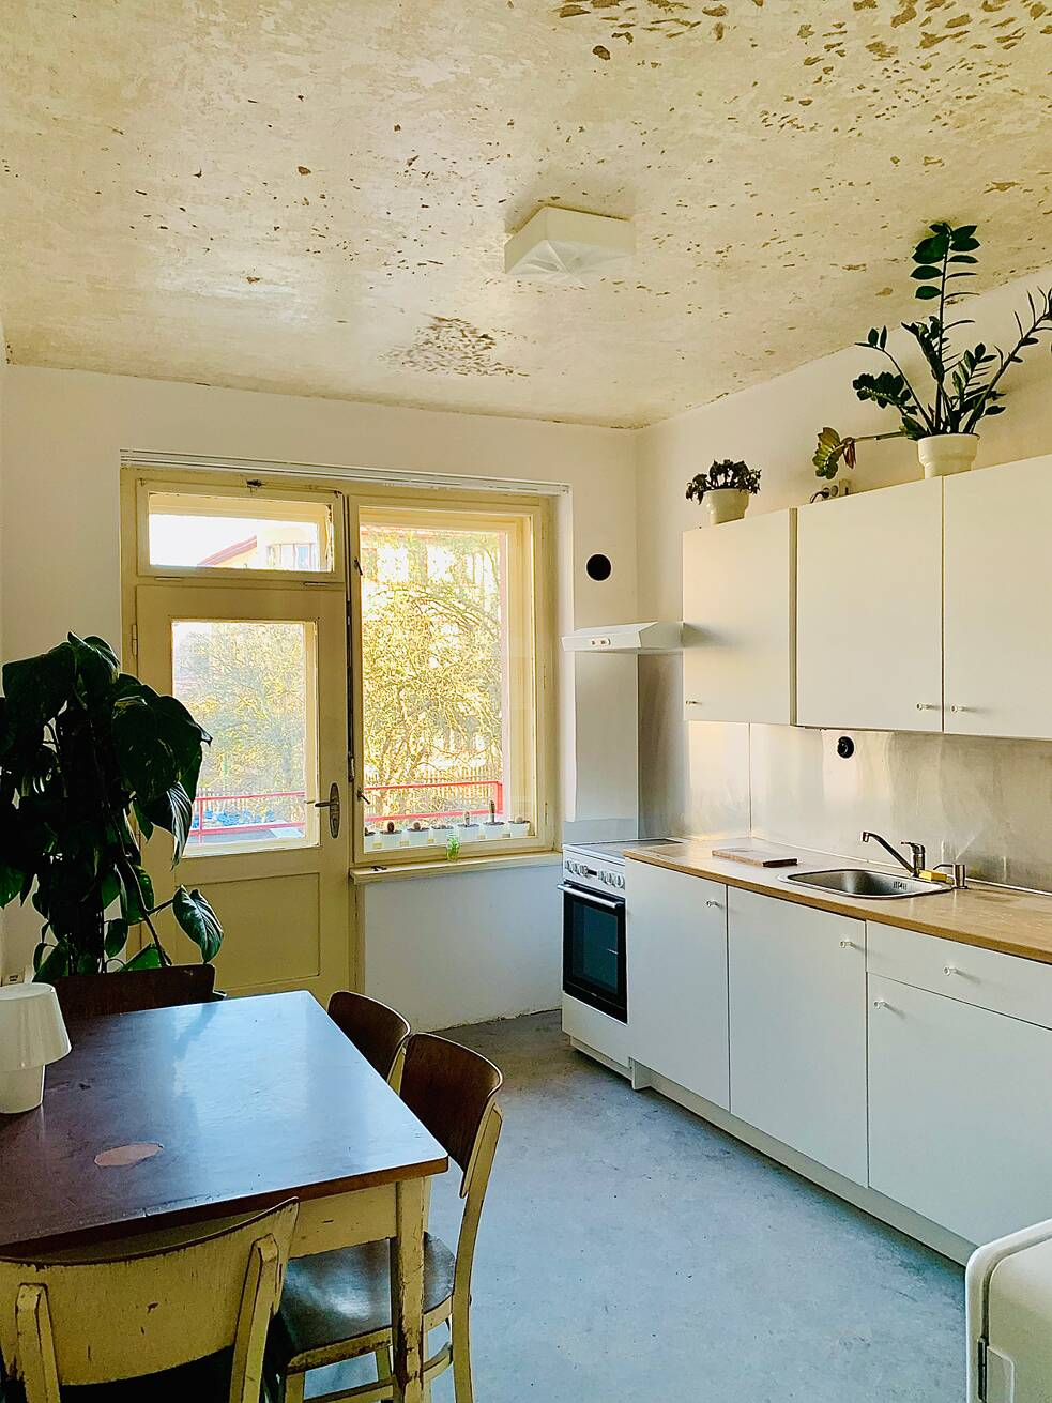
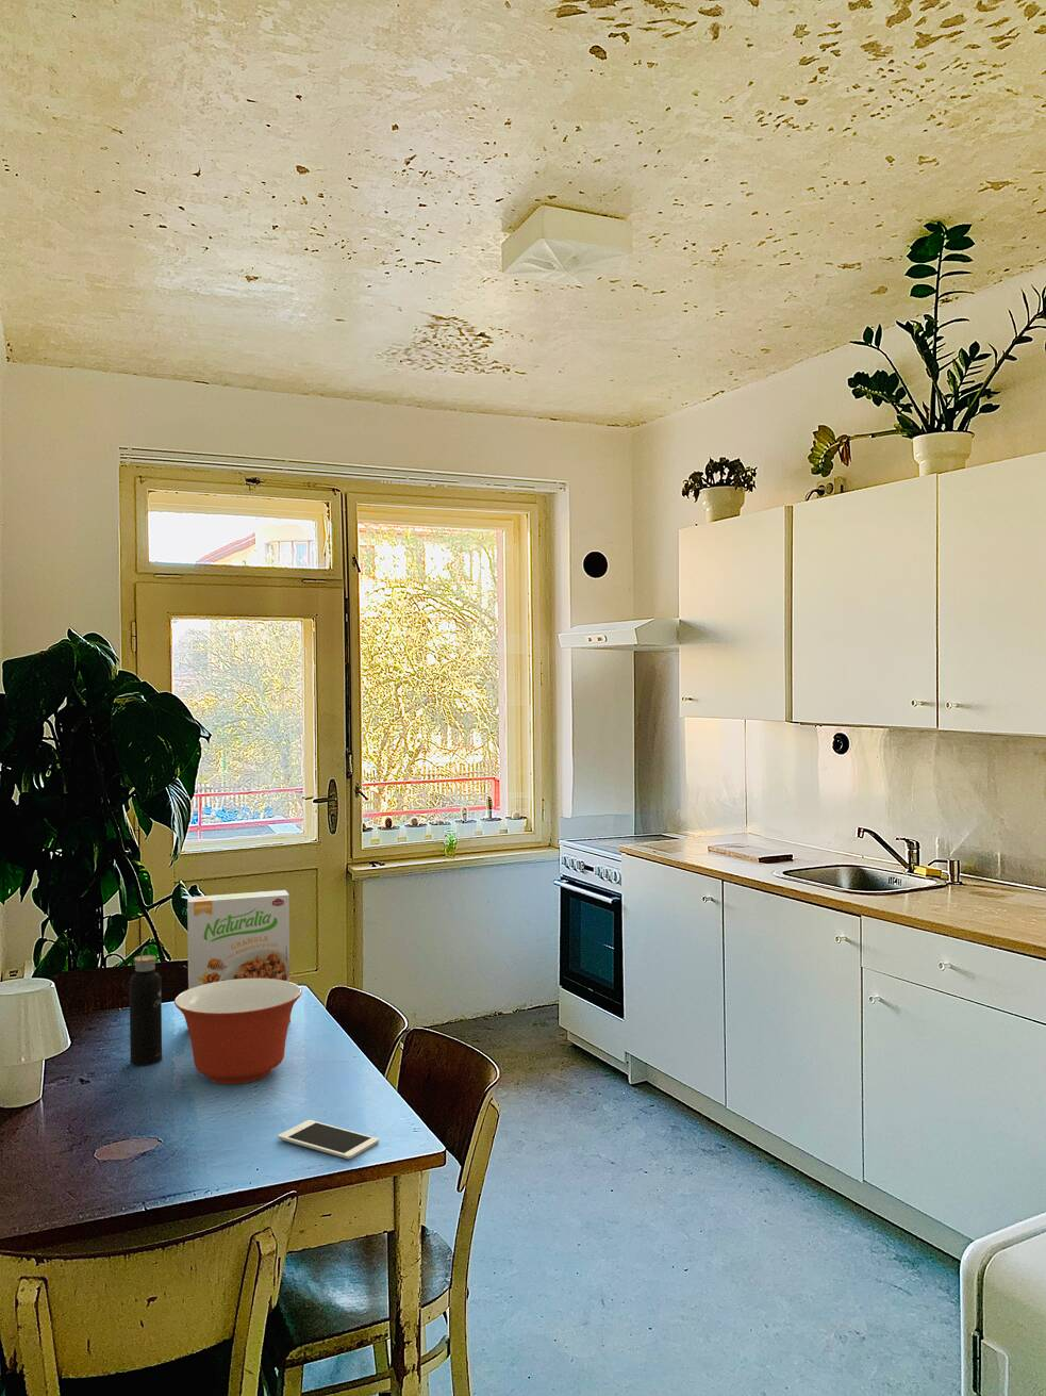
+ water bottle [129,945,163,1066]
+ cereal box [186,889,291,1023]
+ cell phone [277,1119,380,1161]
+ mixing bowl [174,978,303,1085]
